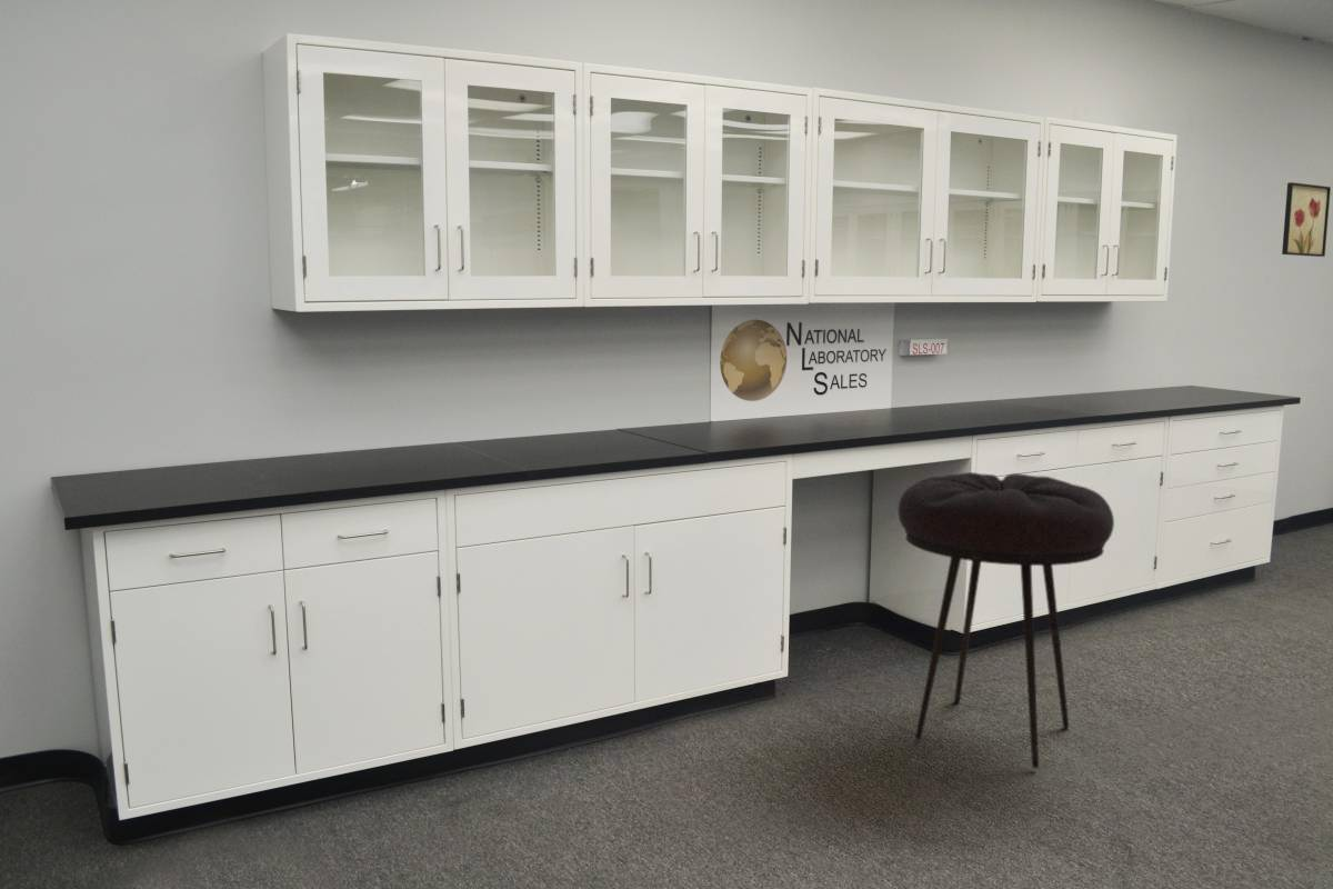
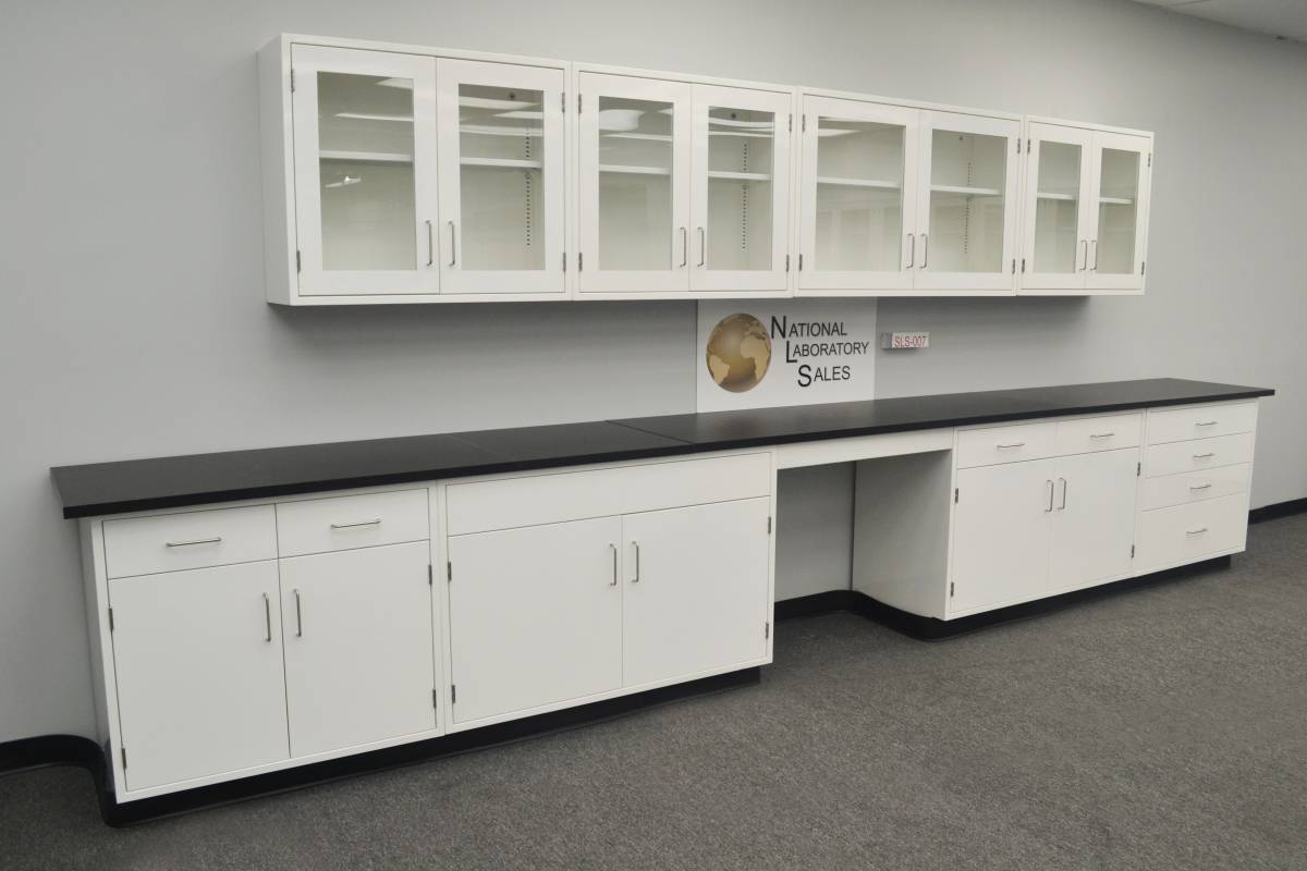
- wall art [1281,181,1332,258]
- stool [896,471,1115,769]
